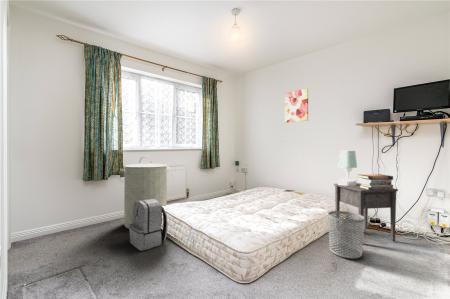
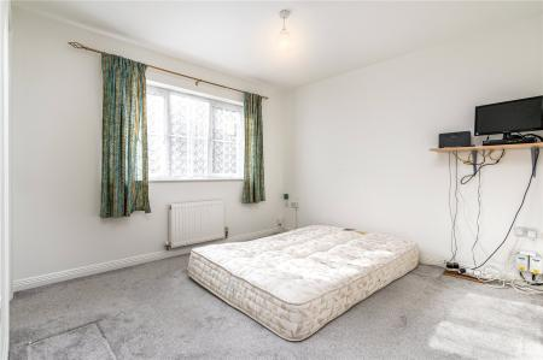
- book stack [357,173,394,190]
- wall art [284,88,309,124]
- backpack [128,199,169,251]
- waste bin [327,210,365,259]
- nightstand [333,182,399,242]
- laundry hamper [119,155,170,230]
- table lamp [337,150,358,186]
